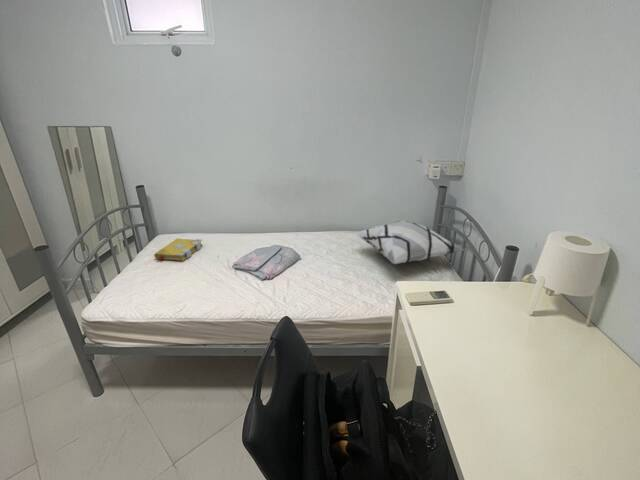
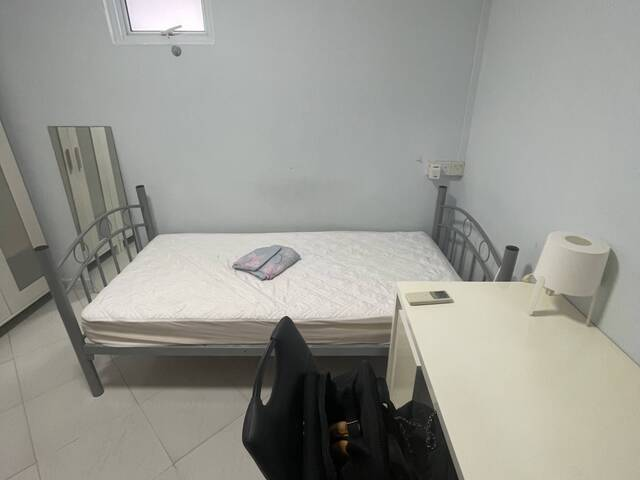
- decorative pillow [356,220,464,265]
- spell book [153,237,204,262]
